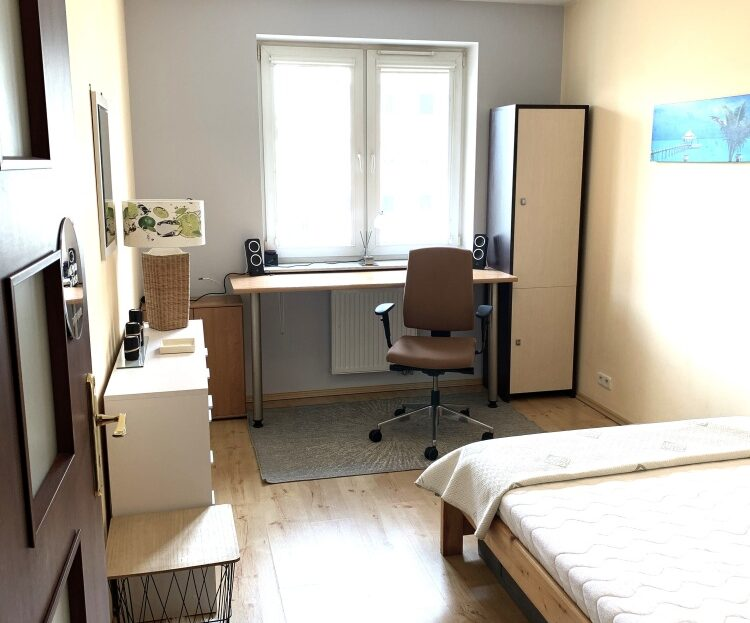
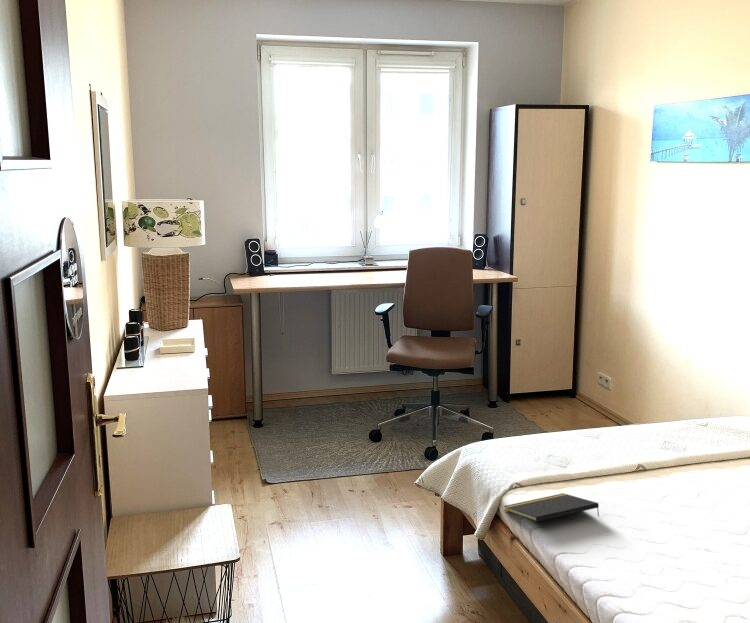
+ notepad [503,492,600,523]
